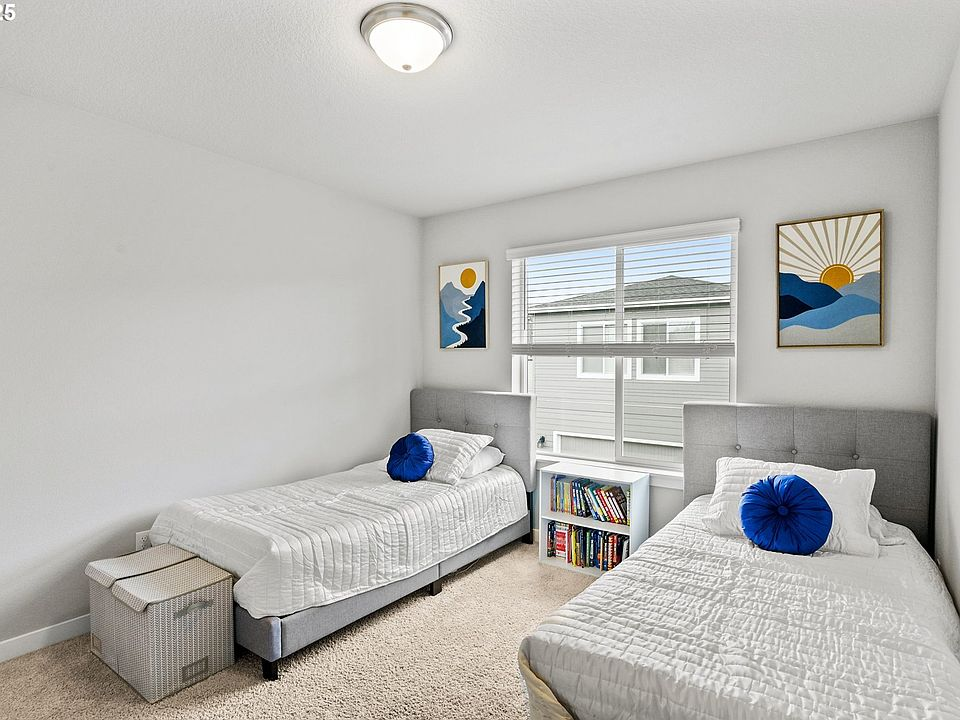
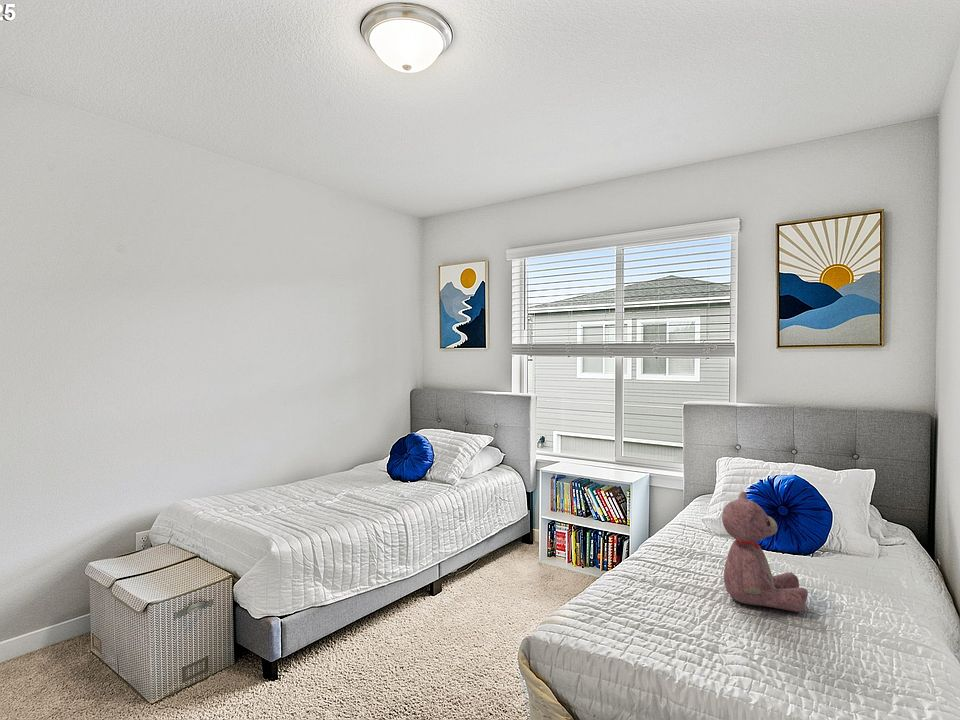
+ teddy bear [721,491,809,613]
